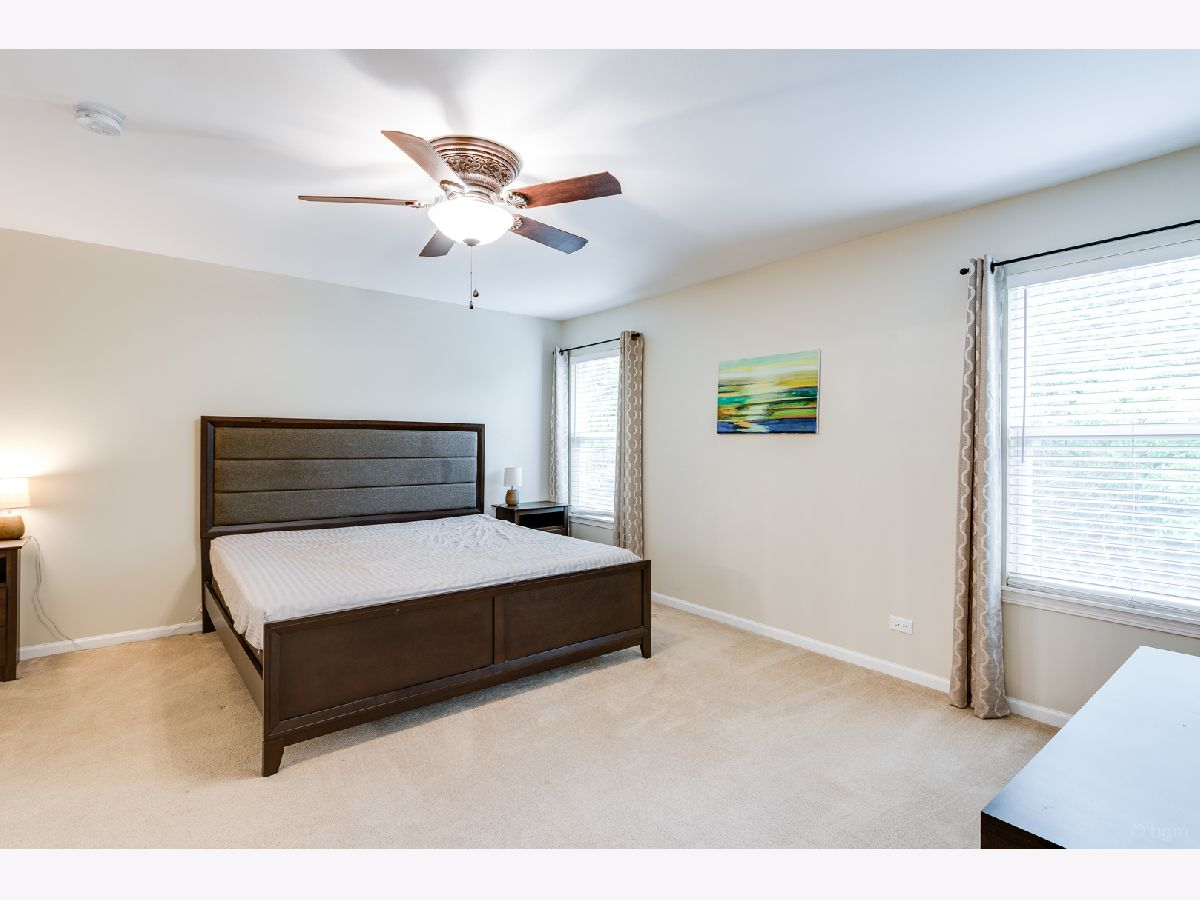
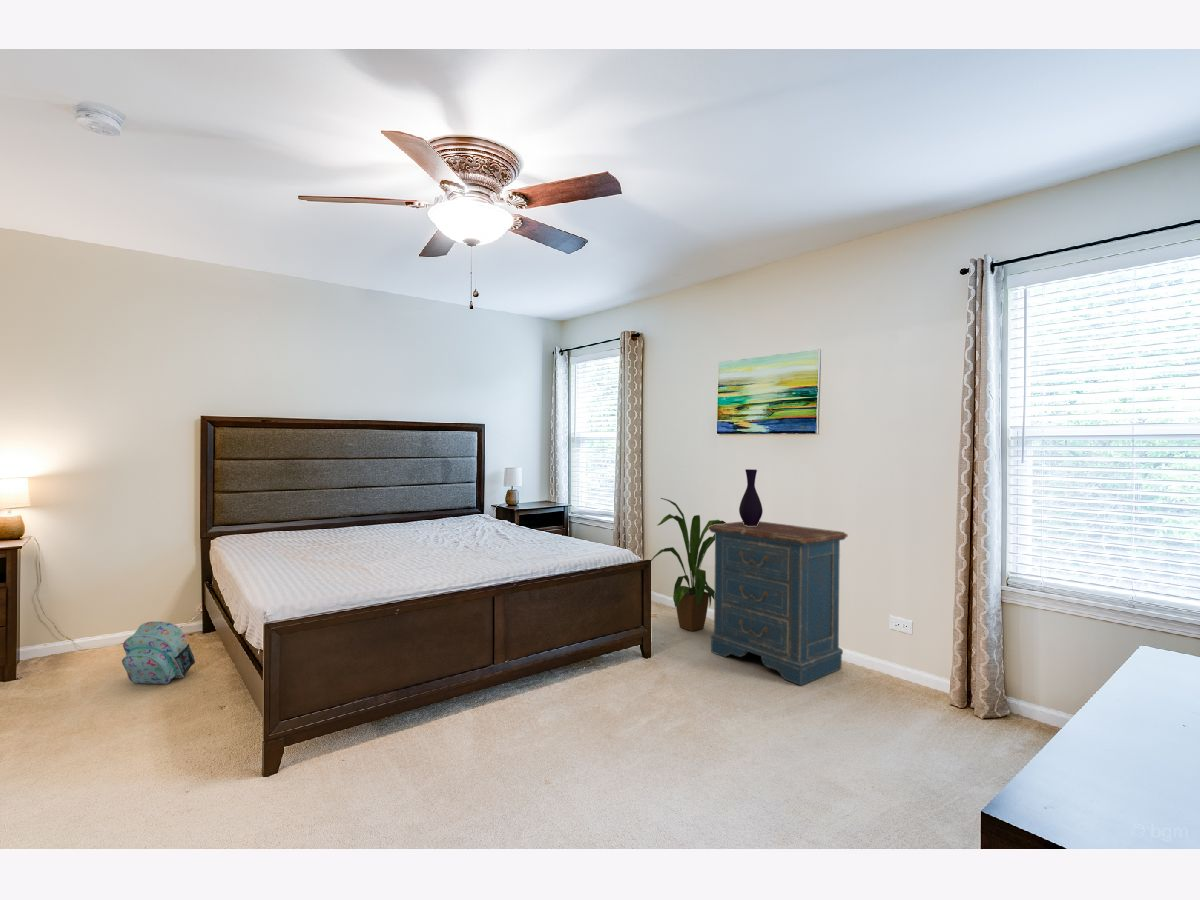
+ house plant [650,497,727,632]
+ dresser [708,520,849,686]
+ vase [738,468,764,526]
+ backpack [121,621,196,685]
